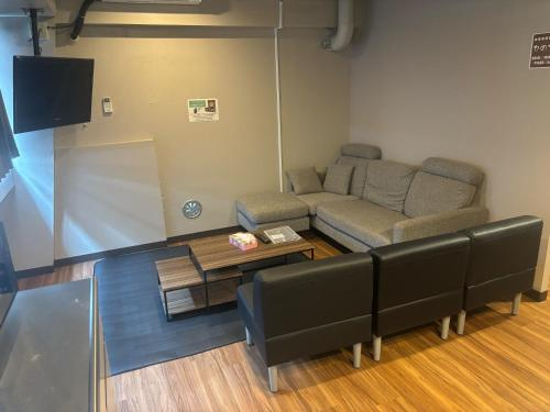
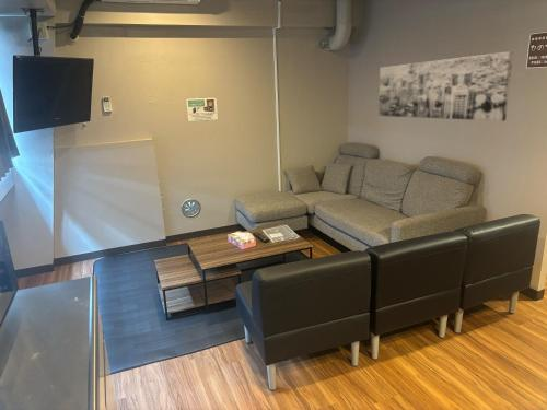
+ wall art [377,50,514,122]
